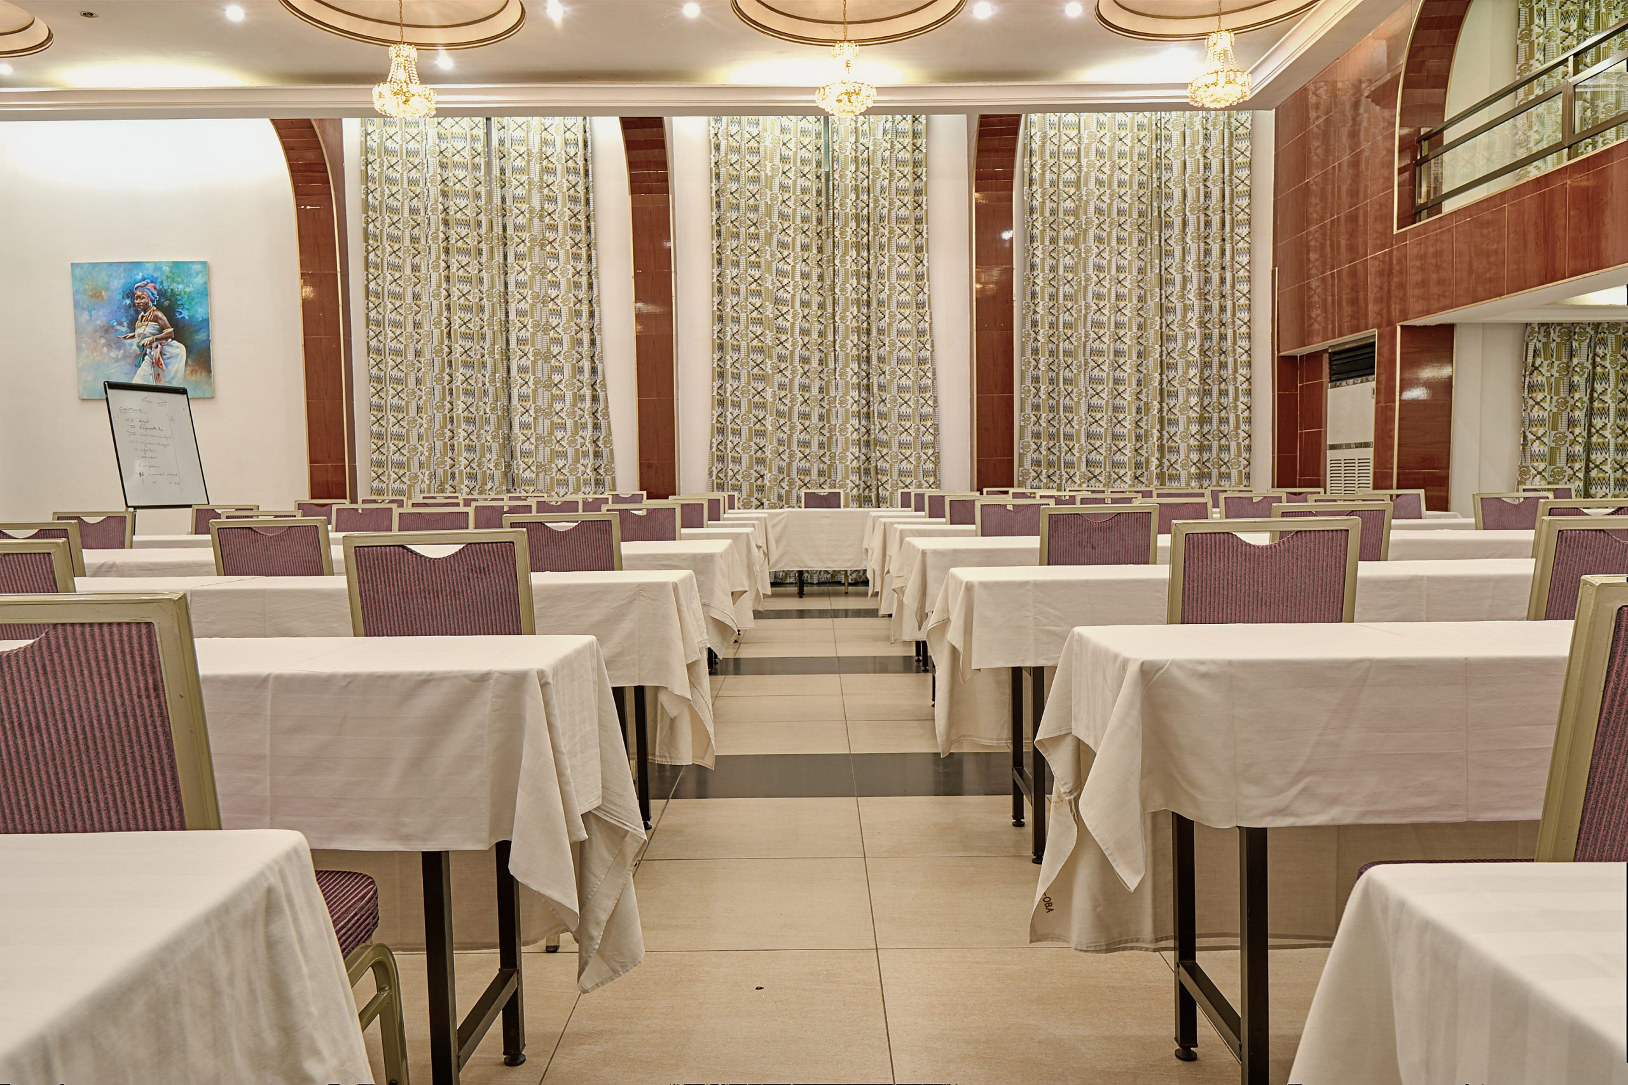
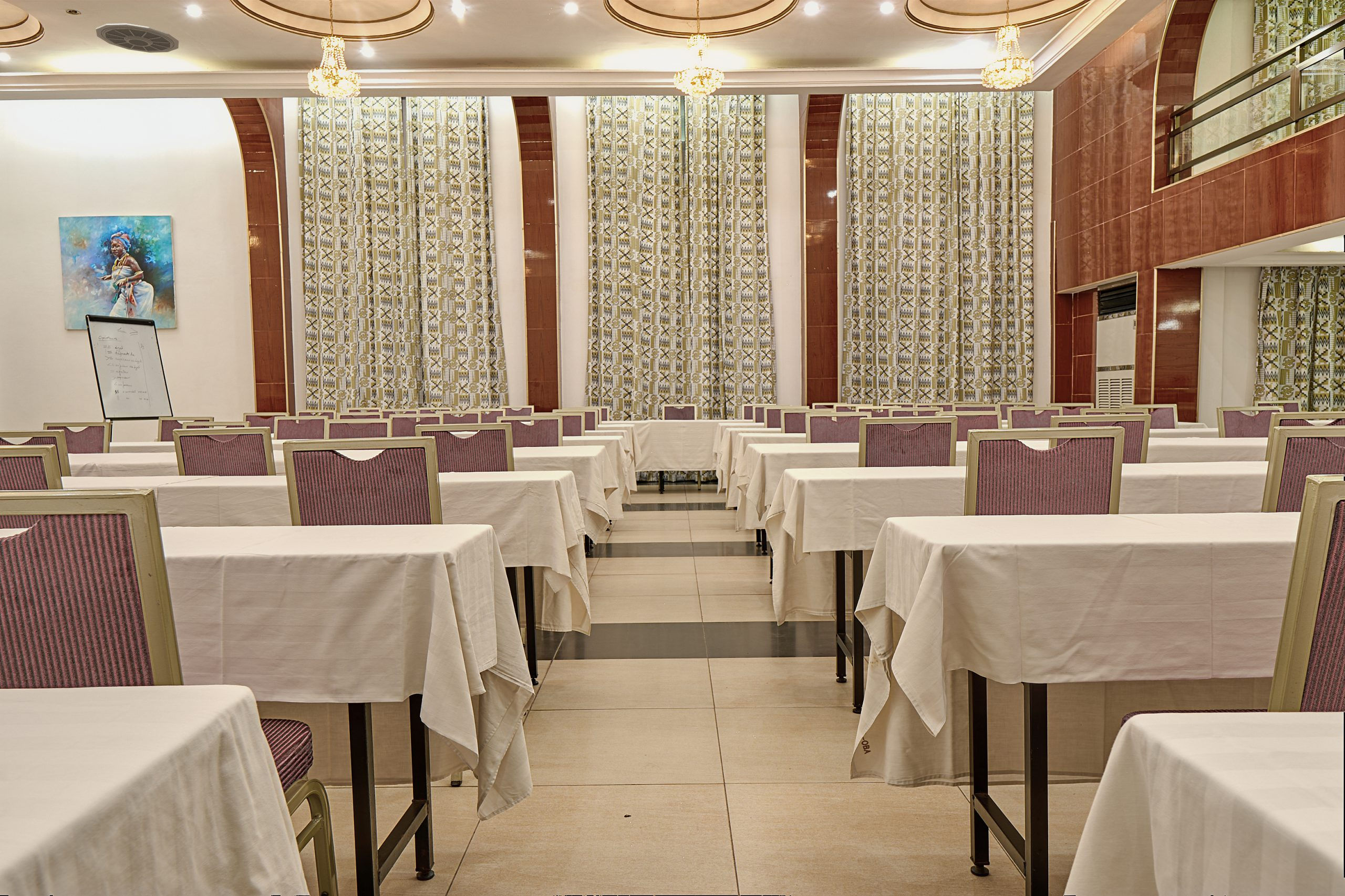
+ ceiling vent [95,23,179,53]
